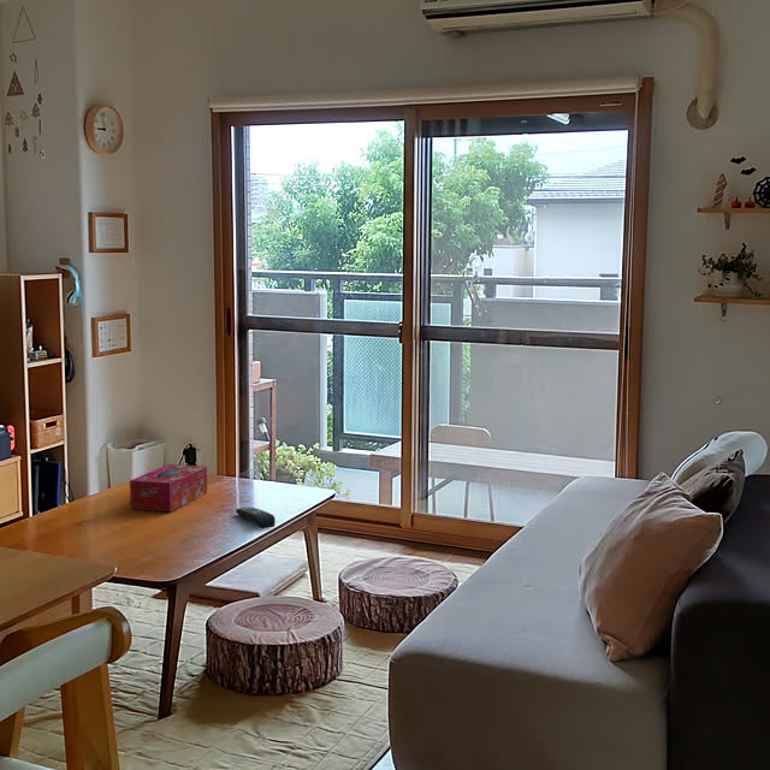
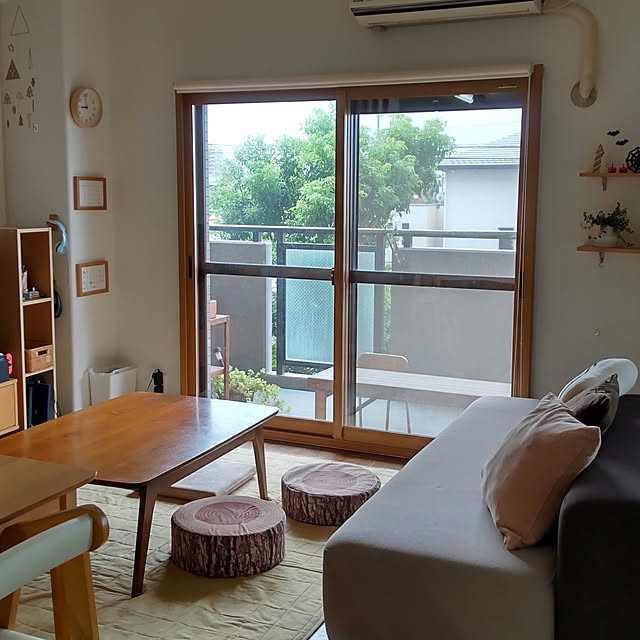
- tissue box [129,463,208,513]
- remote control [235,507,277,529]
